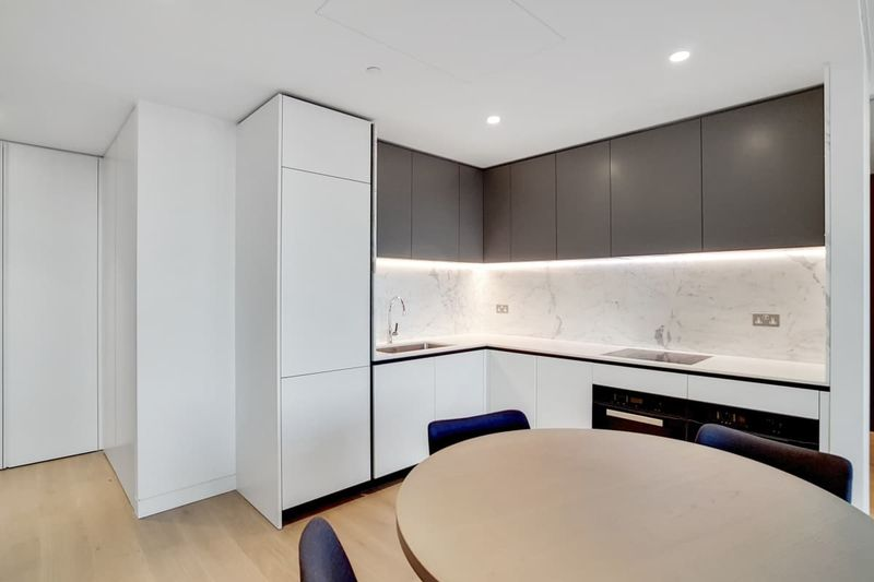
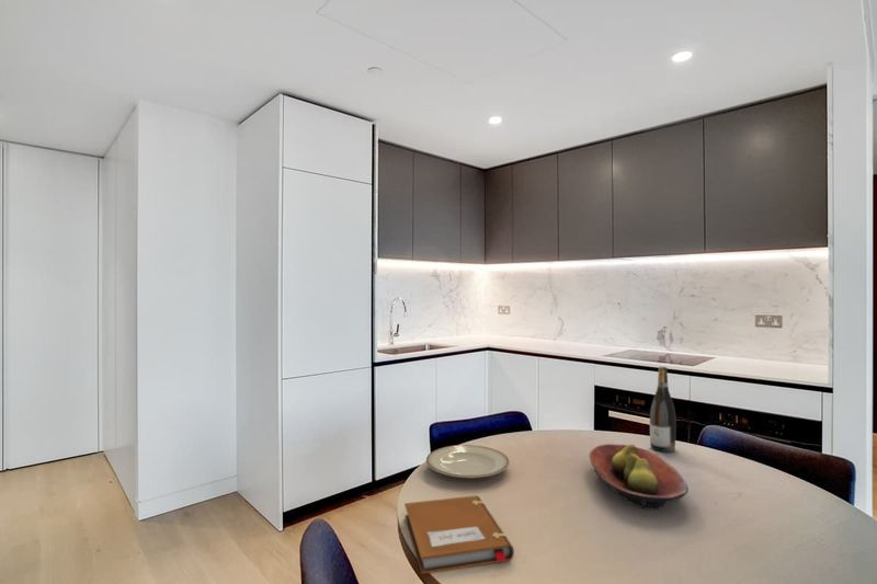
+ plate [425,444,511,479]
+ notebook [403,494,515,575]
+ fruit bowl [589,443,690,511]
+ wine bottle [649,366,677,454]
